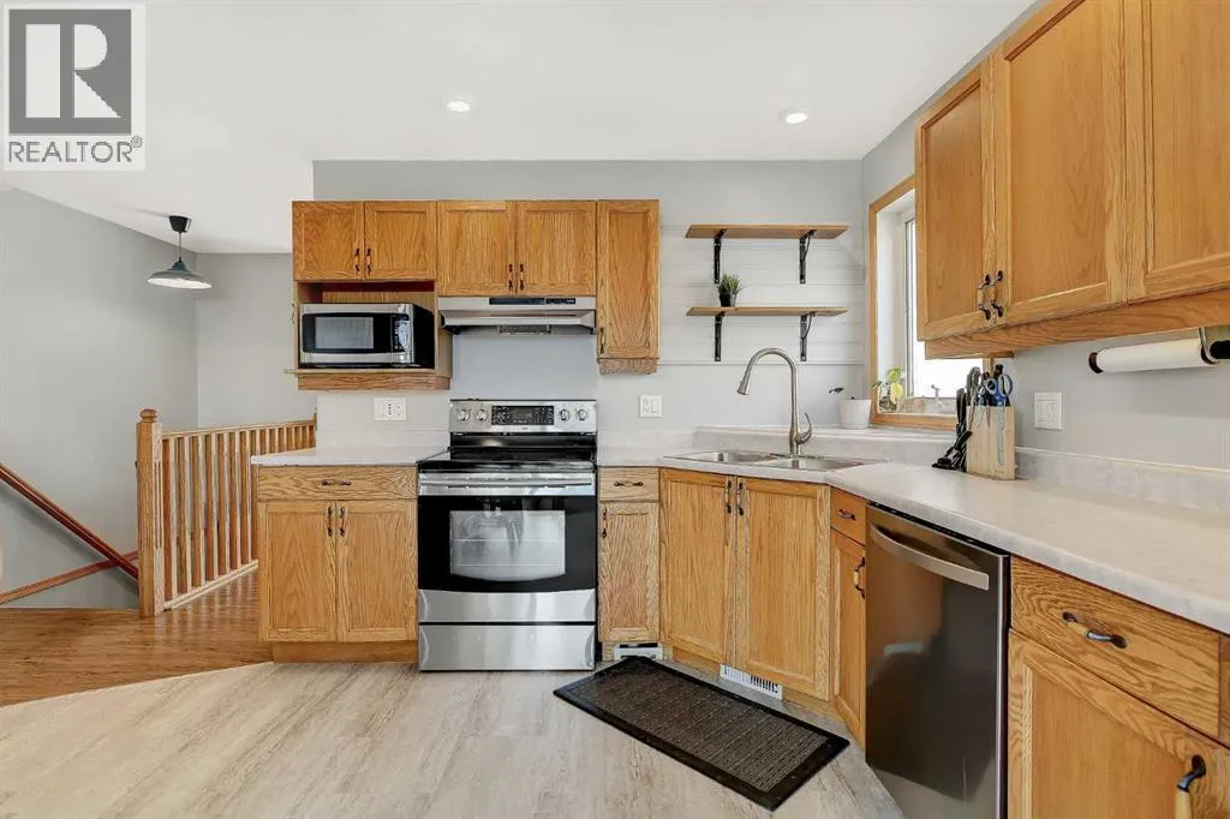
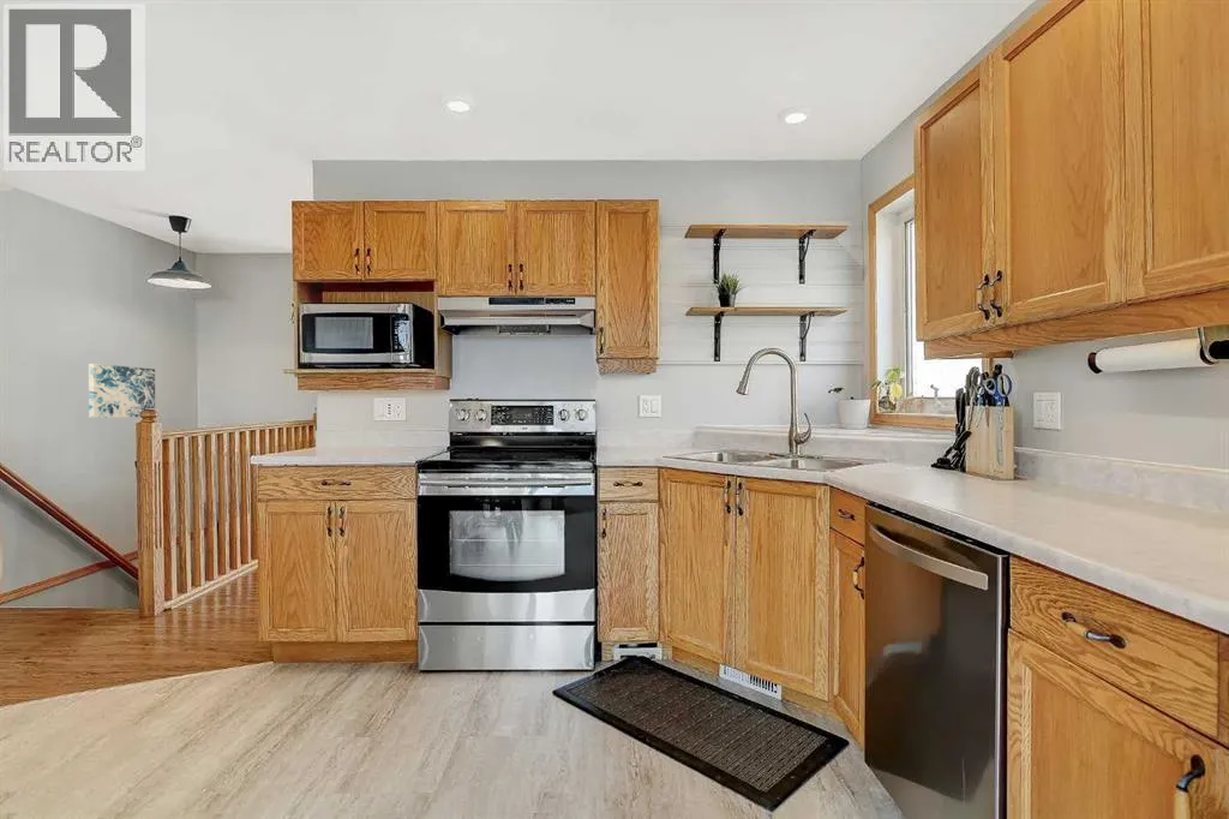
+ wall art [88,363,156,419]
